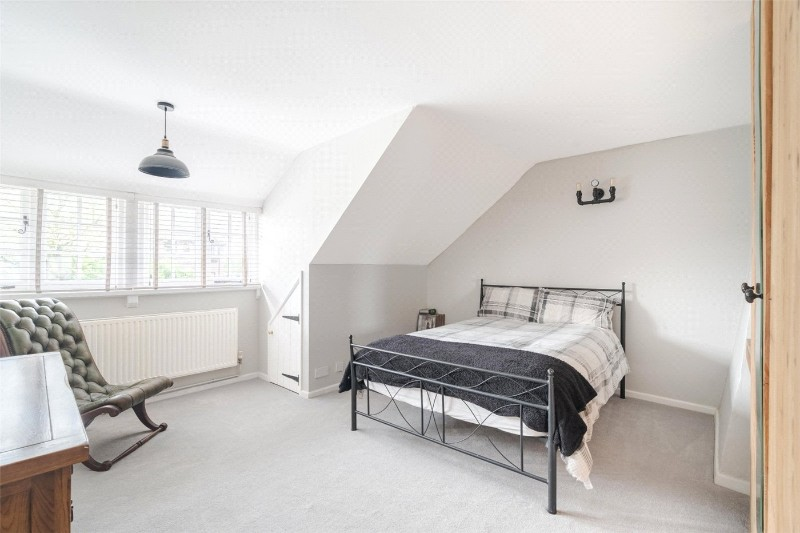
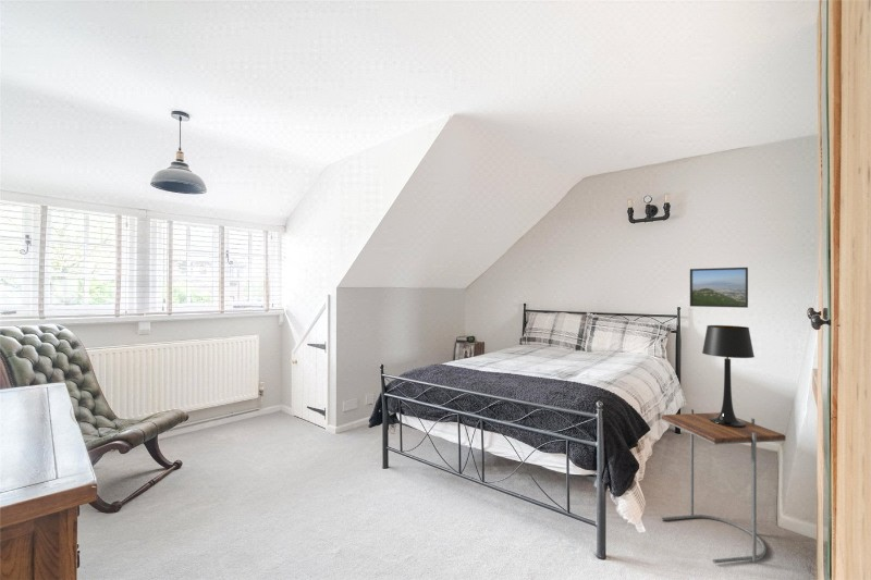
+ side table [660,408,787,565]
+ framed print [689,267,749,309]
+ table lamp [701,324,756,427]
